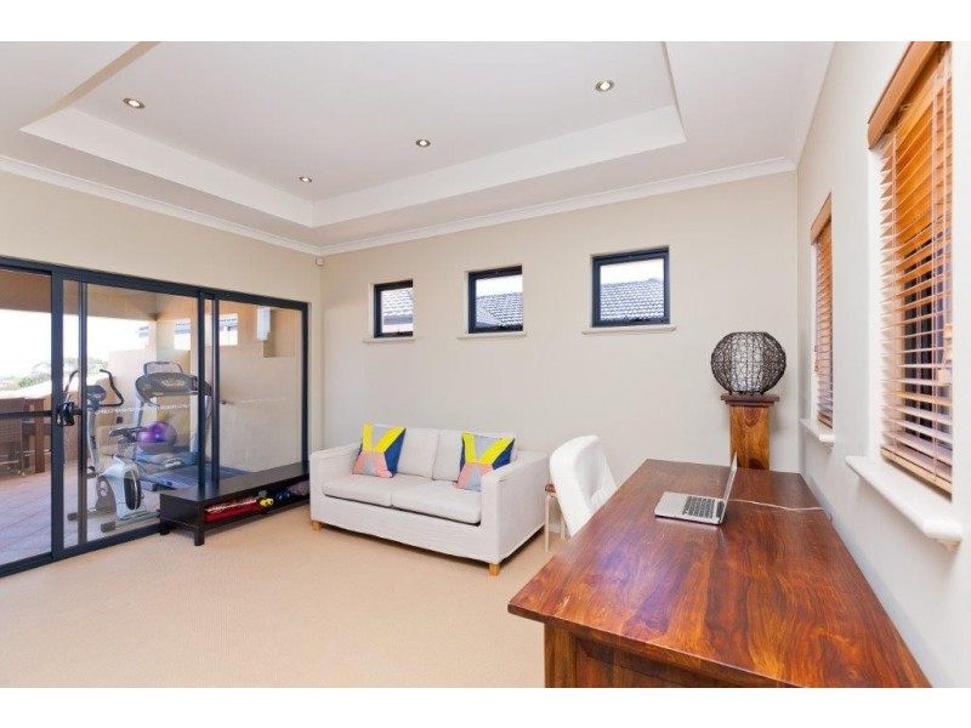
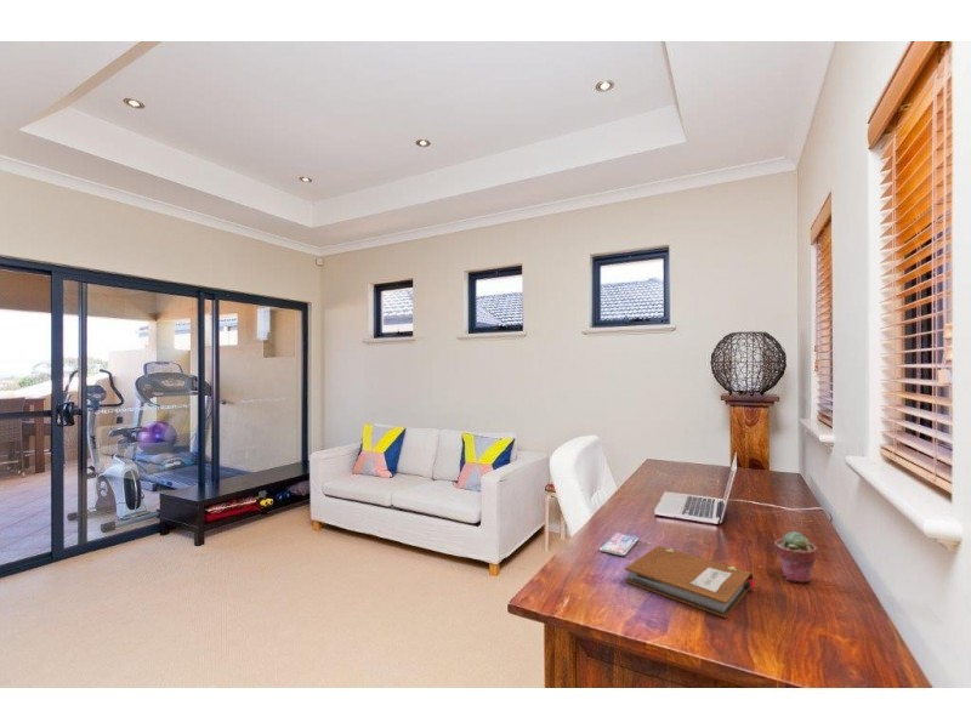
+ potted succulent [773,530,818,584]
+ smartphone [598,531,640,557]
+ notebook [624,545,757,619]
